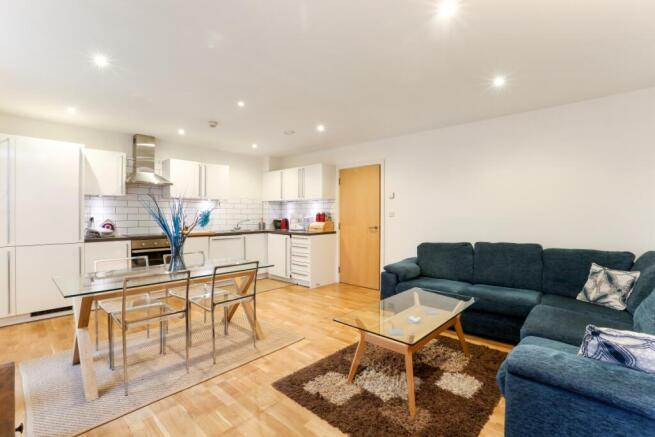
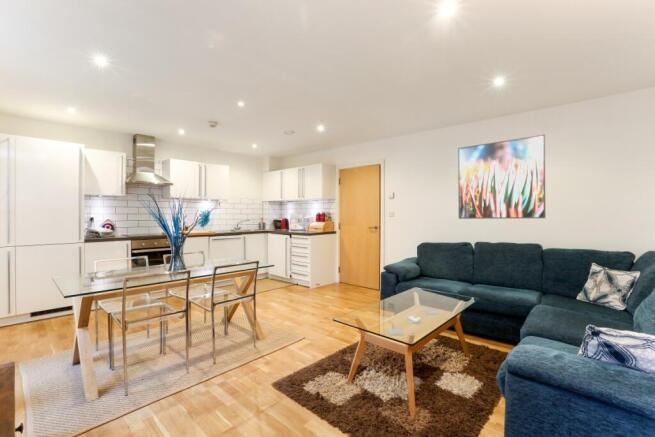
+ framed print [457,134,546,220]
